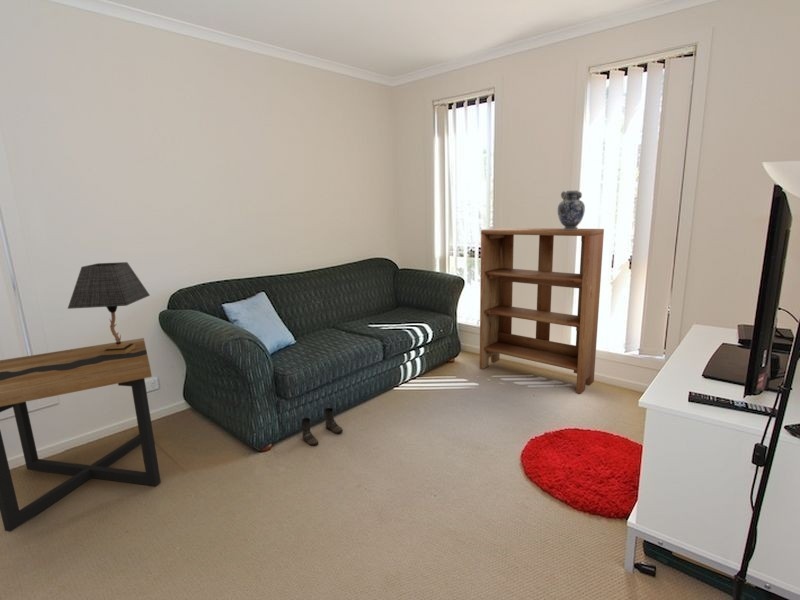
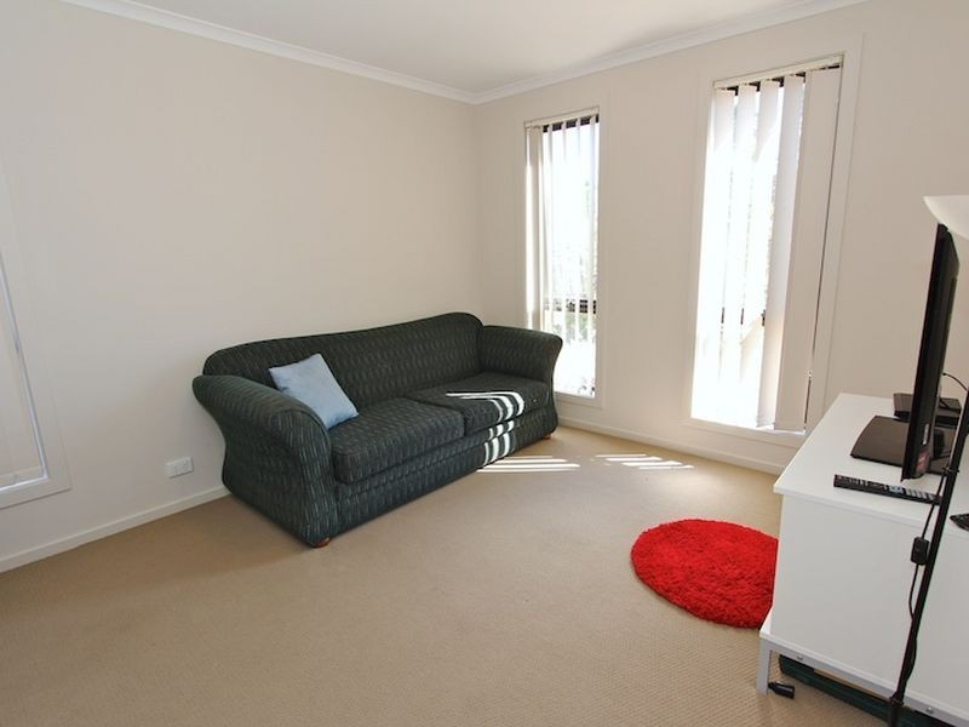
- side table [0,337,162,533]
- boots [300,407,344,447]
- bookshelf [479,227,605,394]
- decorative vase [557,190,586,230]
- table lamp [67,261,151,355]
